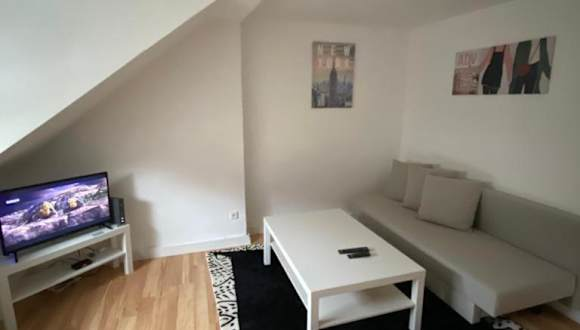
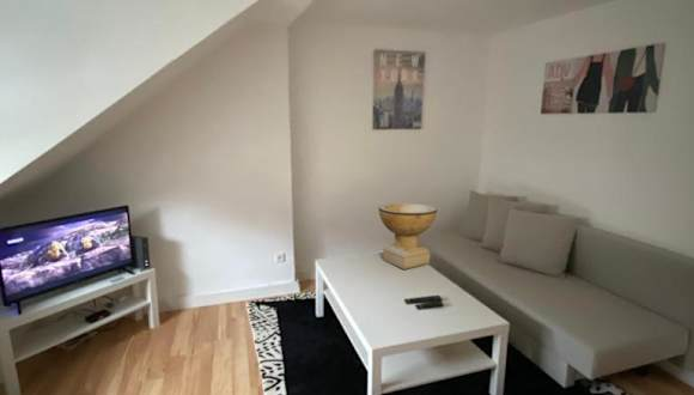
+ decorative bowl [378,202,438,271]
